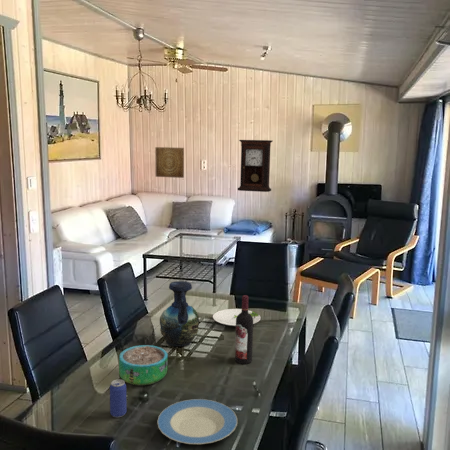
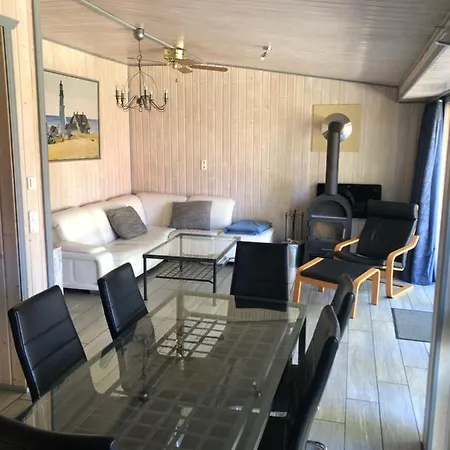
- decorative bowl [118,344,169,387]
- plate [156,398,238,445]
- wall art [154,146,185,179]
- pendulum clock [237,139,273,193]
- vase [159,280,200,347]
- wine bottle [234,294,254,365]
- beverage can [109,379,128,418]
- plate [212,308,262,327]
